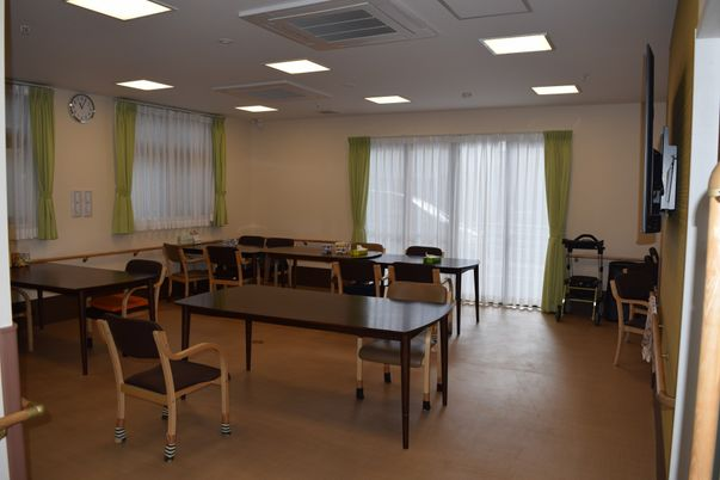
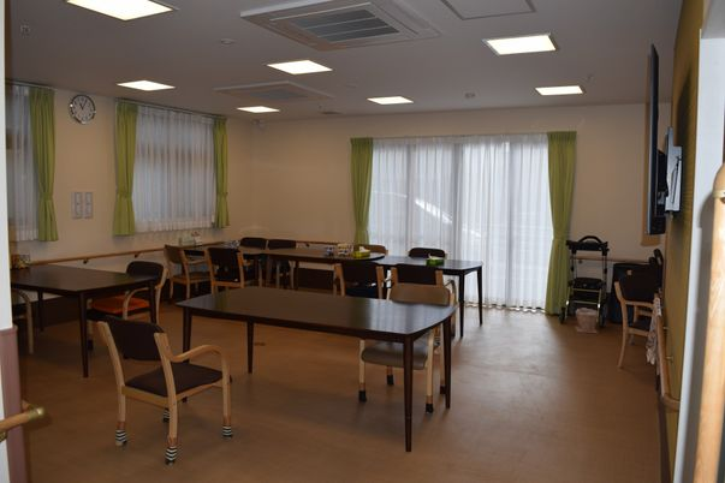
+ plant pot [574,308,600,334]
